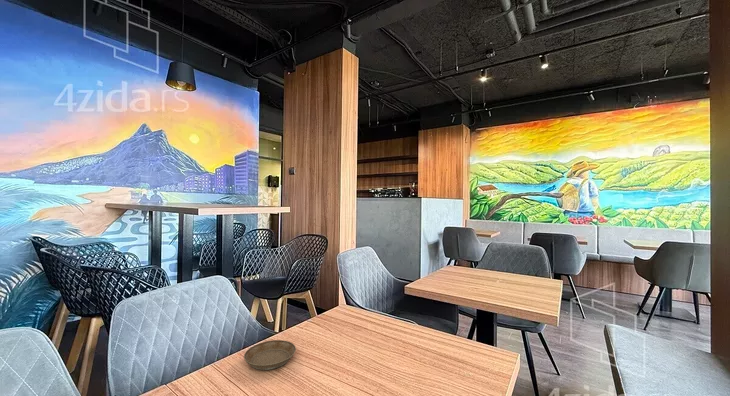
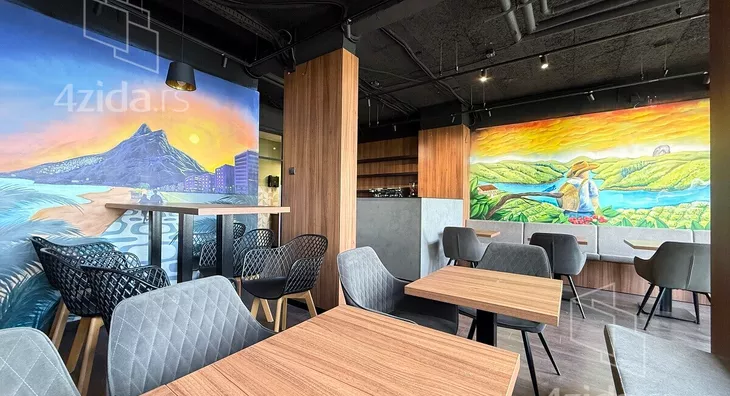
- saucer [243,339,297,371]
